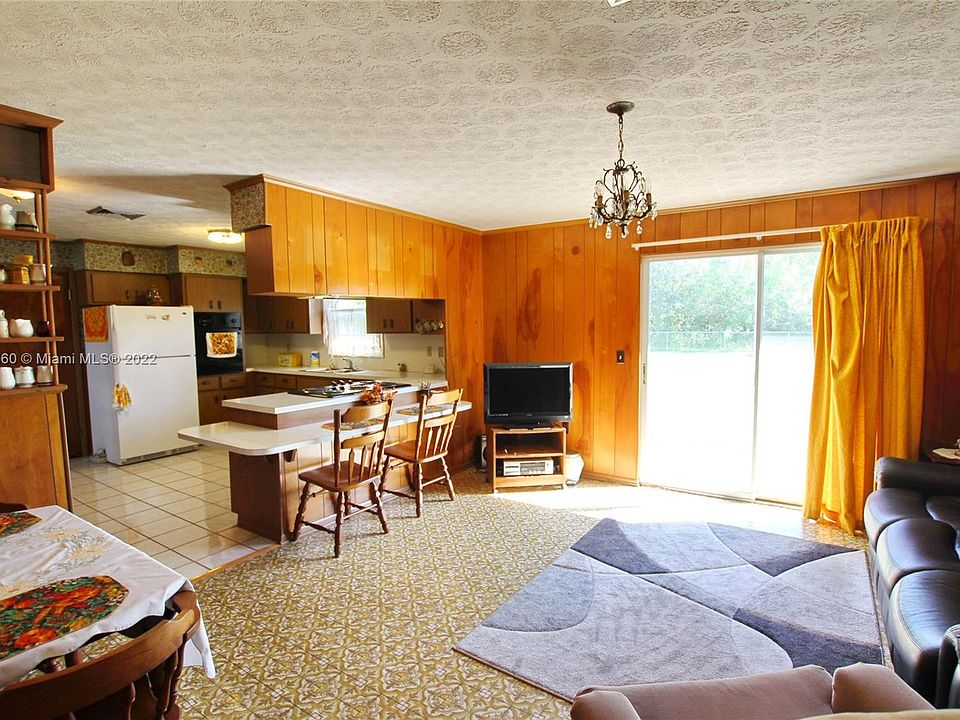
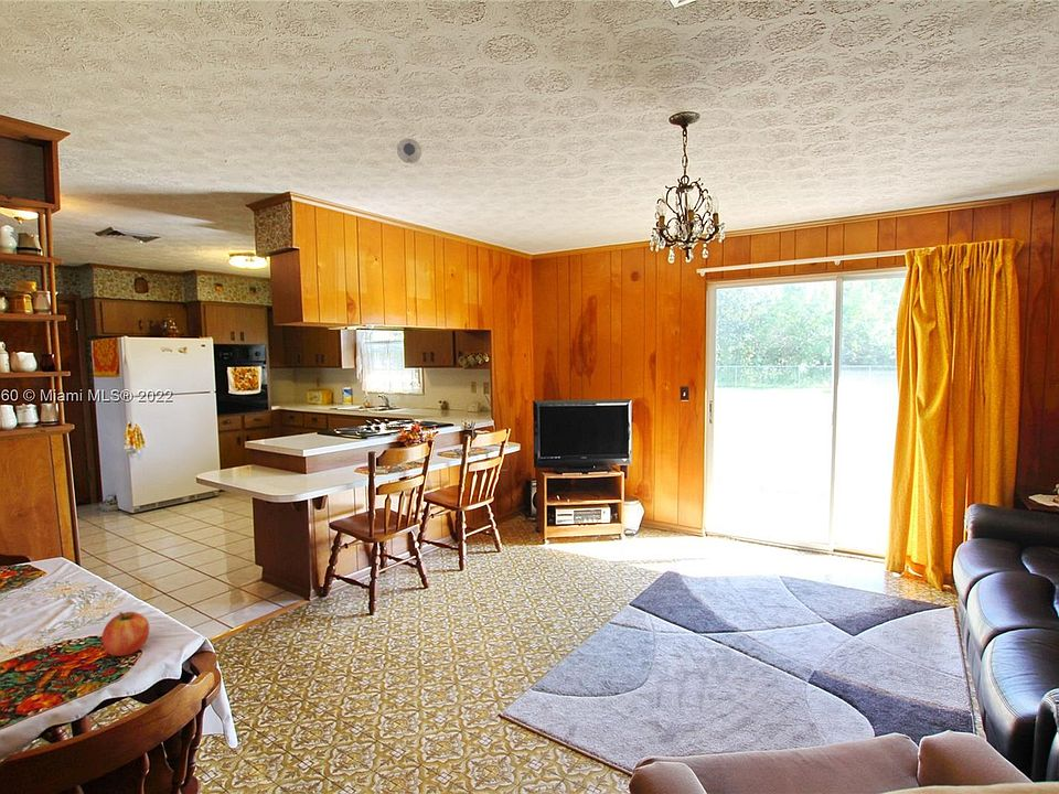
+ fruit [100,611,150,657]
+ smoke detector [396,138,422,164]
